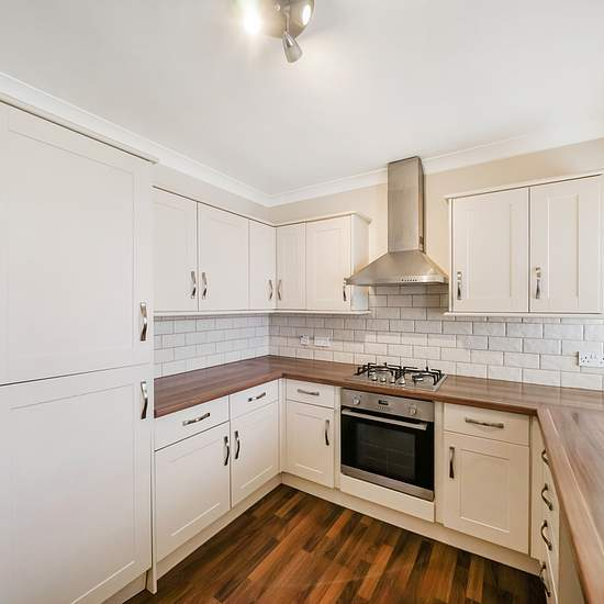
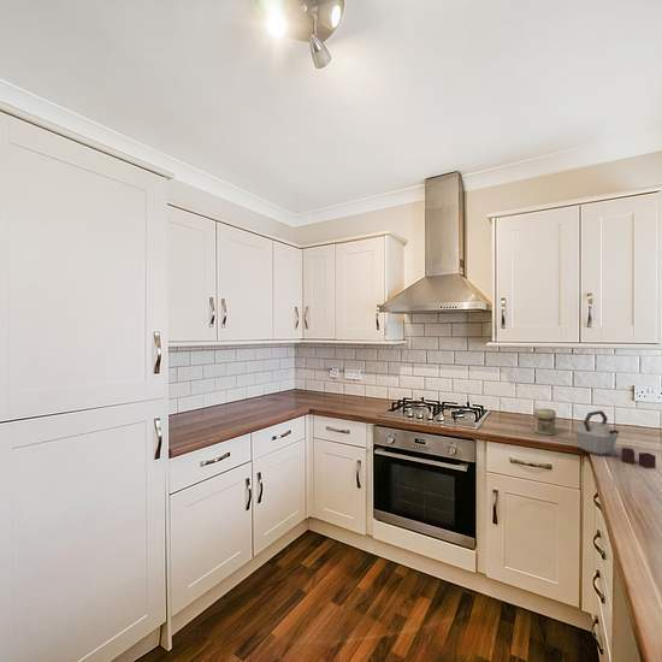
+ kettle [573,409,657,469]
+ jar [532,407,557,436]
